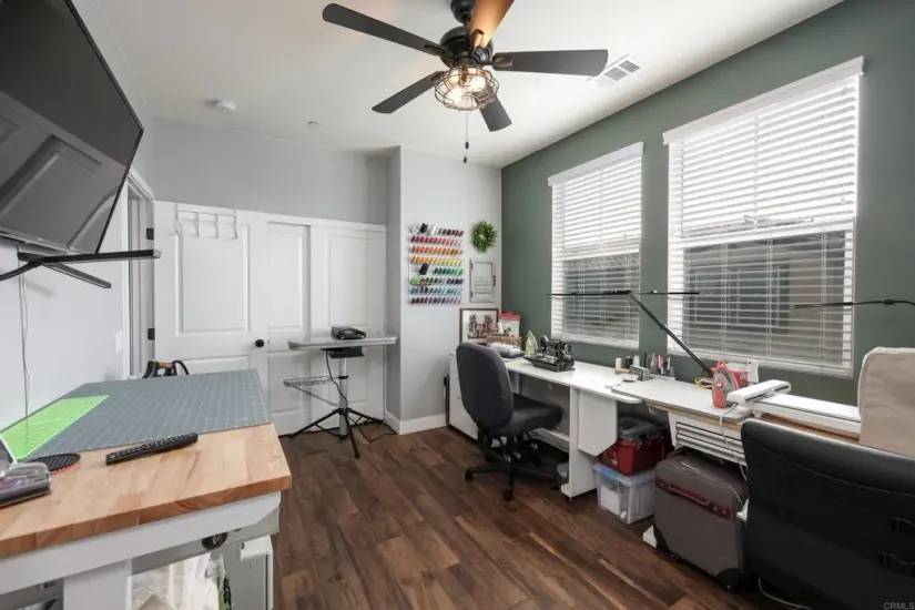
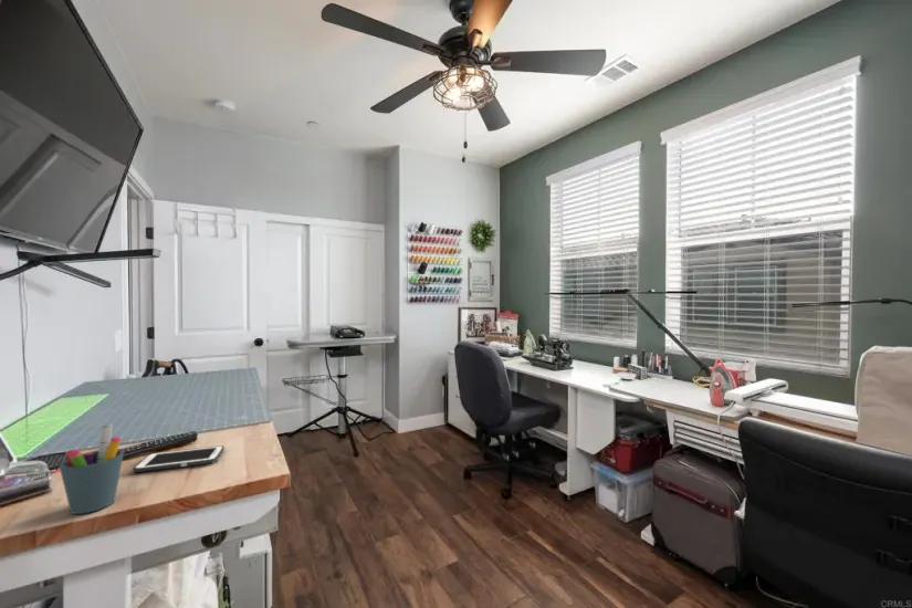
+ cell phone [132,444,226,473]
+ pen holder [57,423,125,515]
